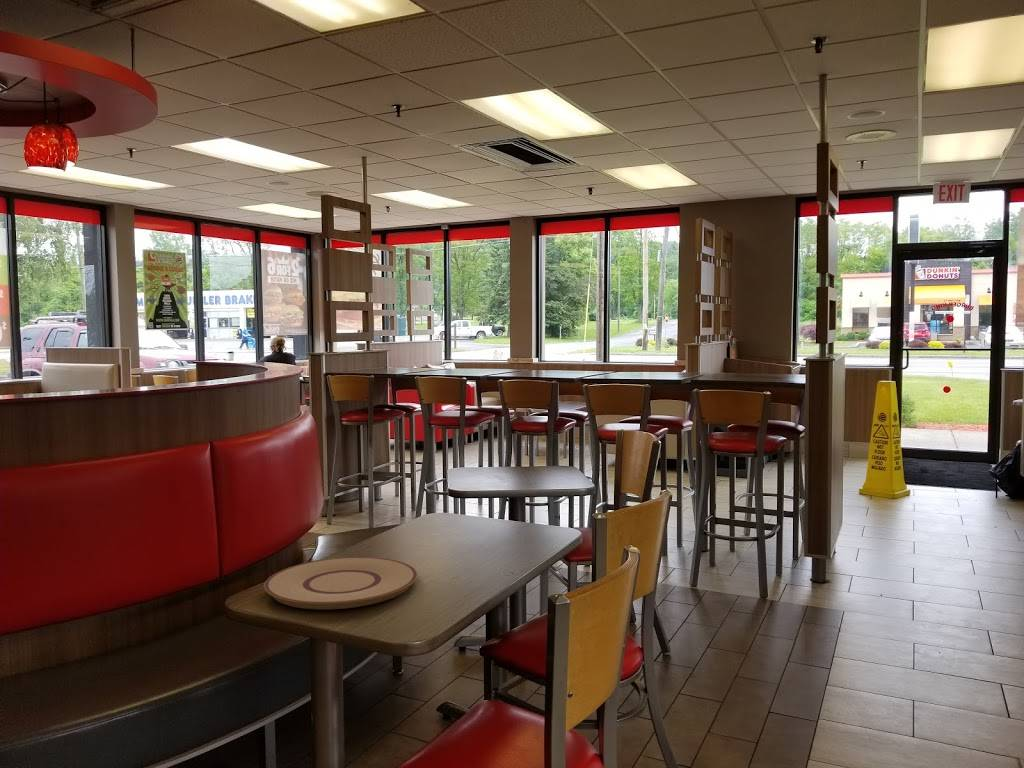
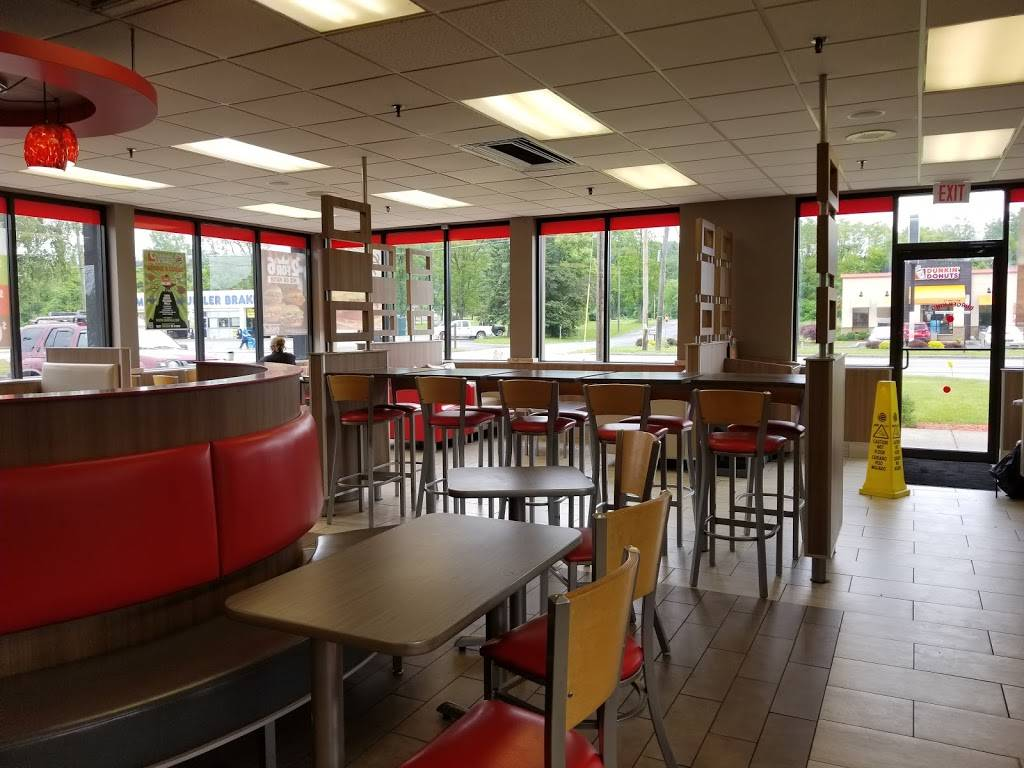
- plate [263,556,418,610]
